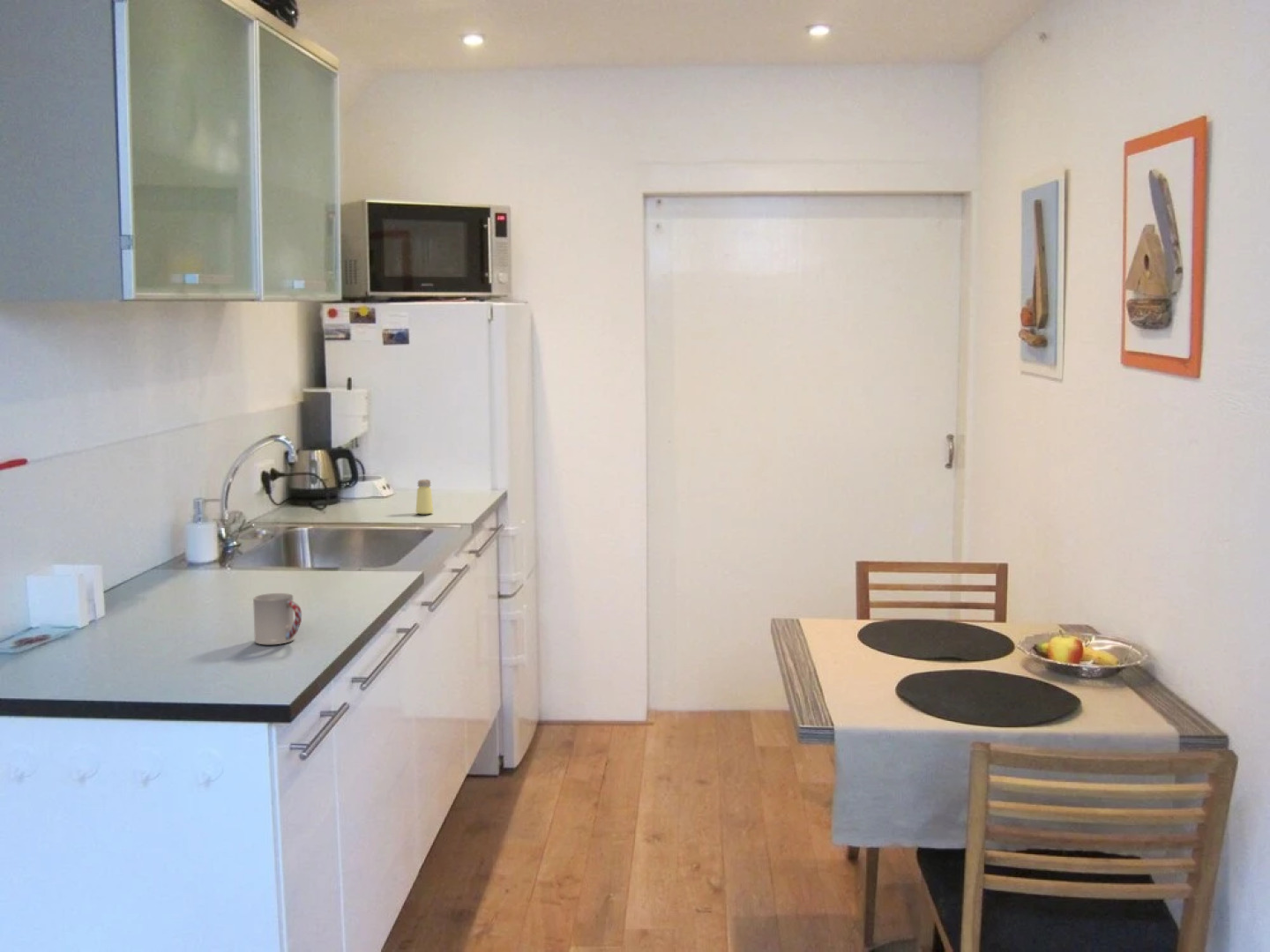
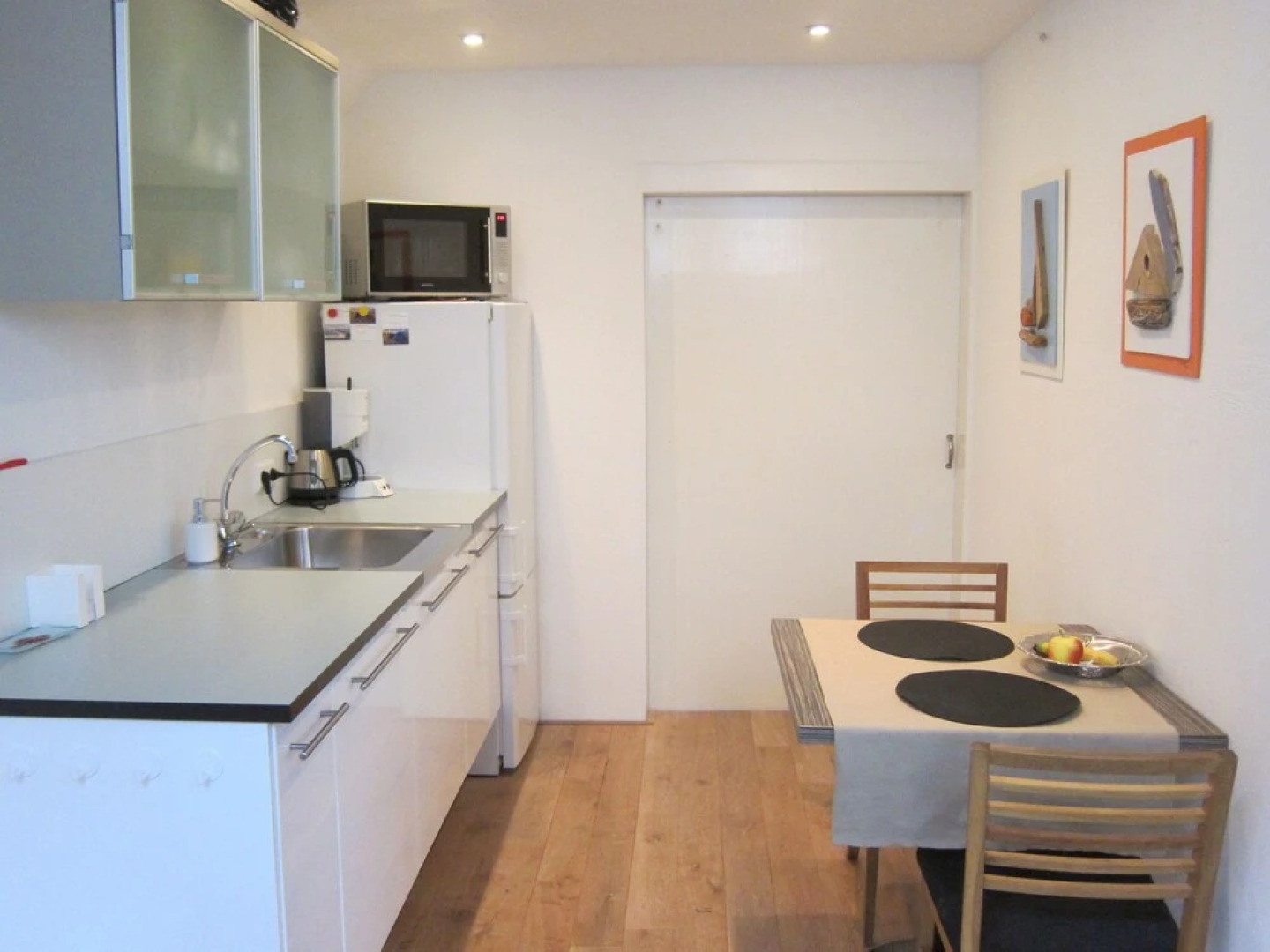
- cup [252,592,303,645]
- saltshaker [415,479,434,515]
